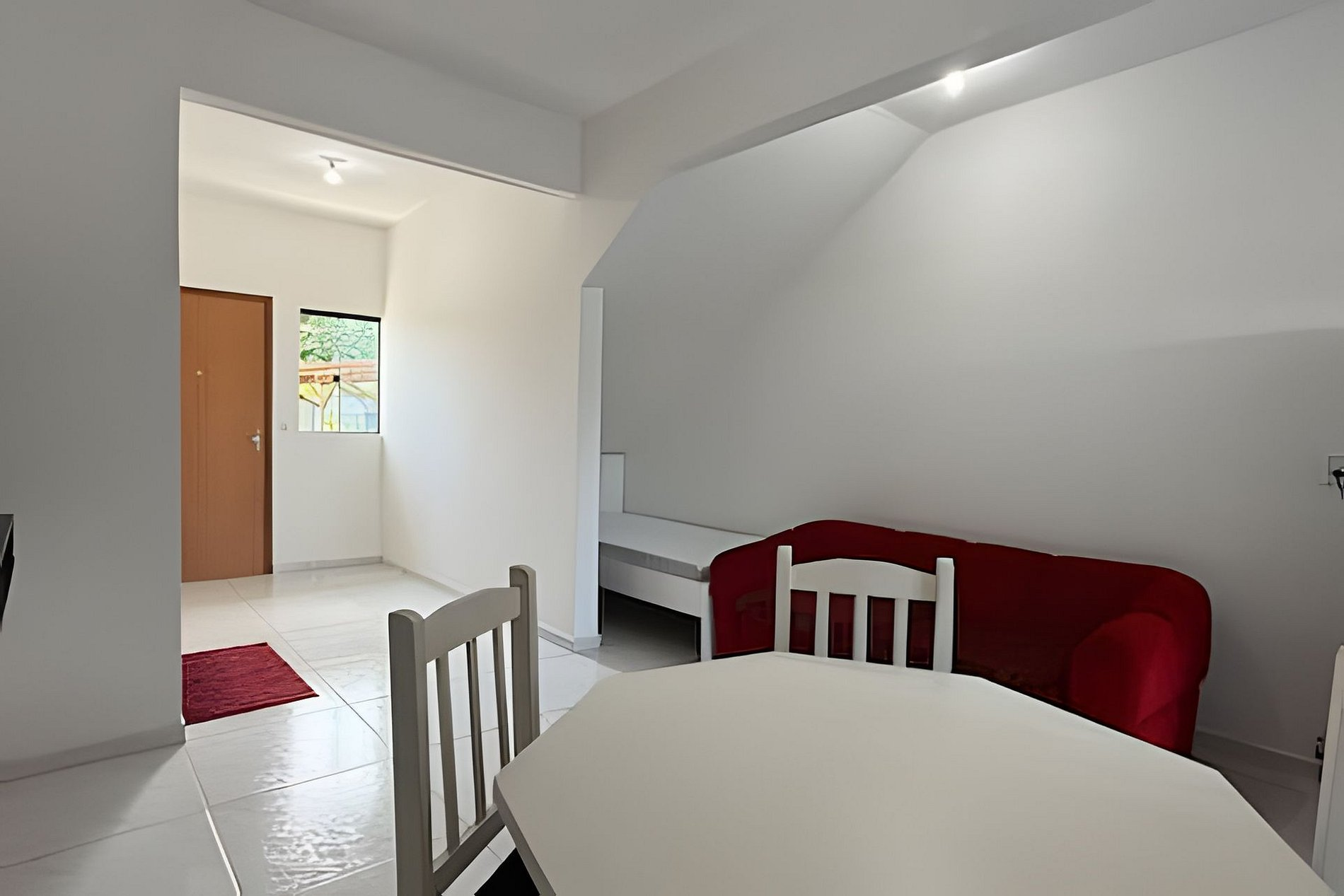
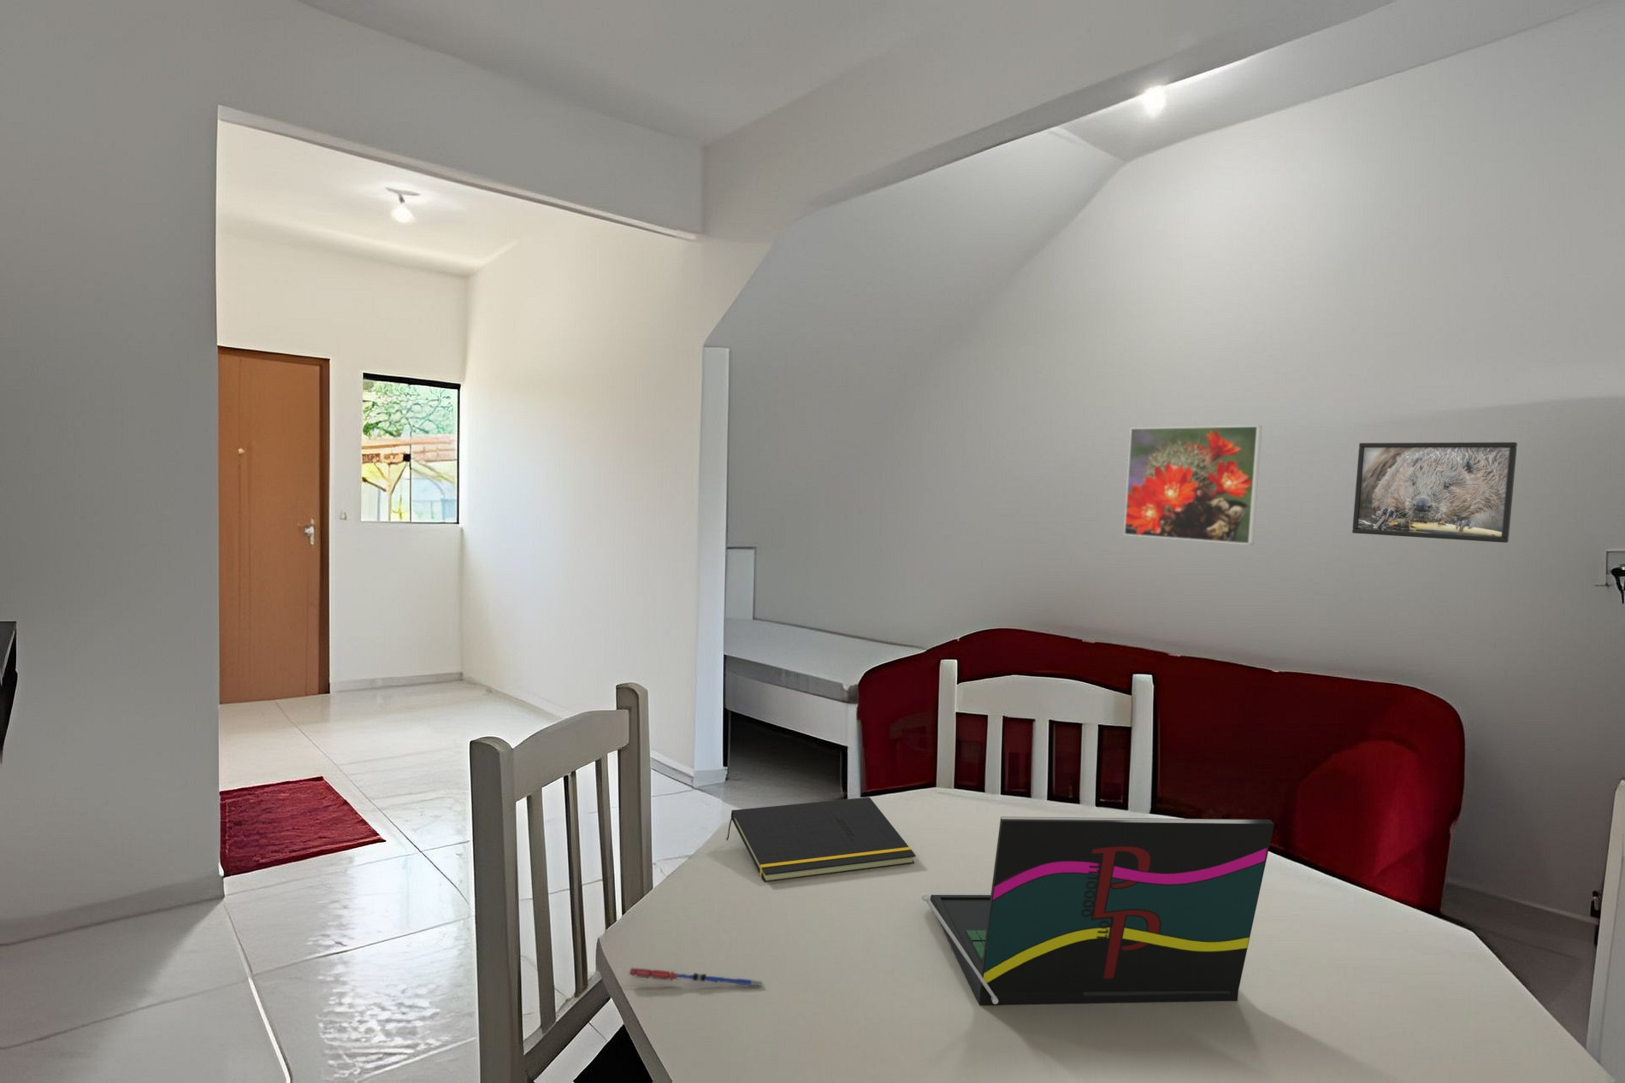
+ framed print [1123,424,1262,545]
+ pen [629,967,763,989]
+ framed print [1352,441,1519,544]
+ laptop [921,816,1276,1006]
+ notepad [725,797,916,884]
